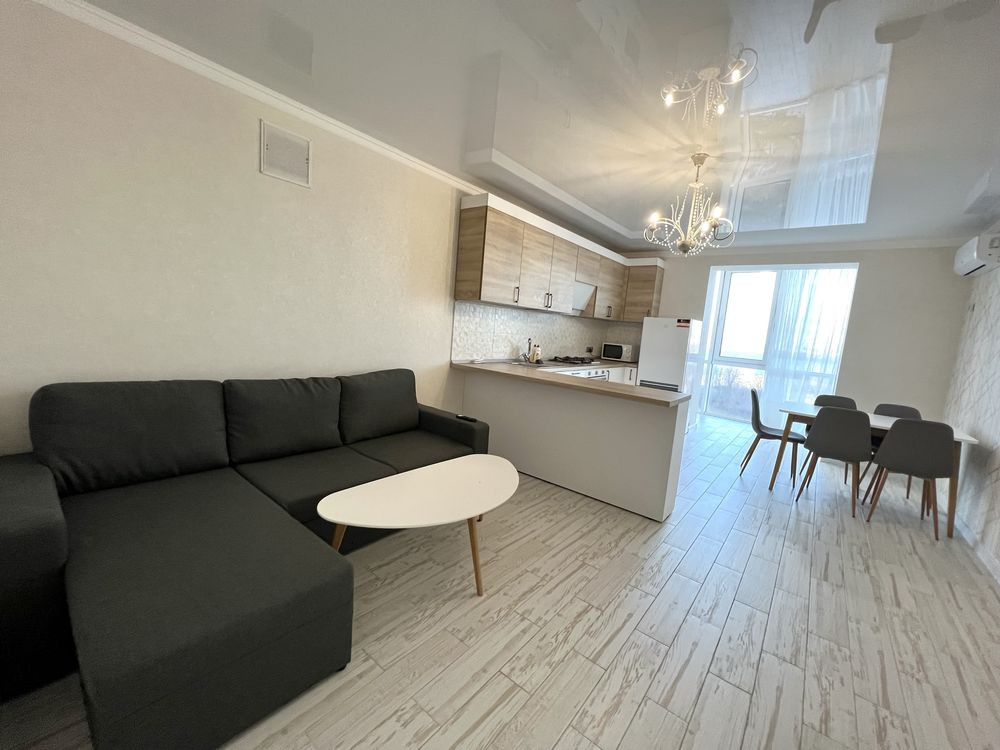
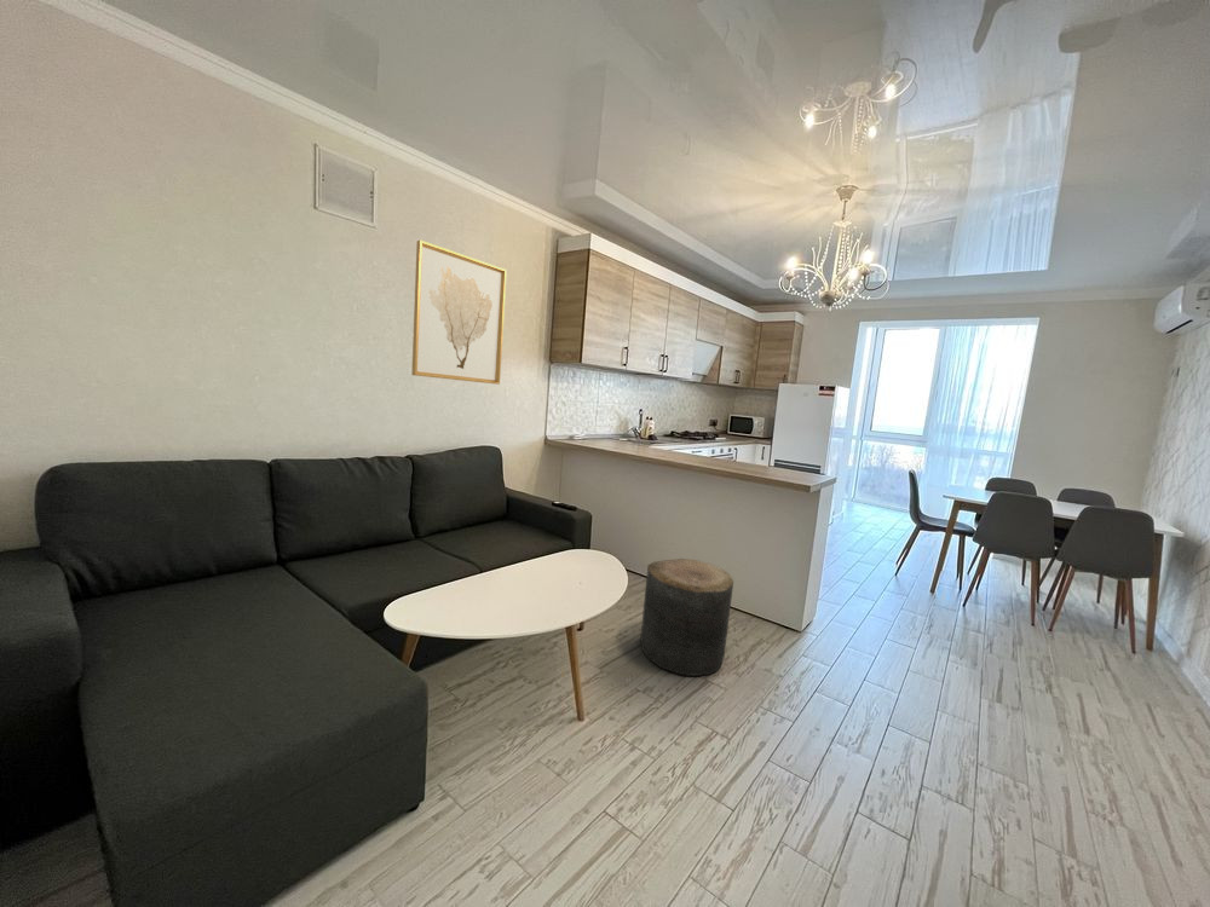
+ stool [639,558,734,677]
+ wall art [410,239,508,386]
